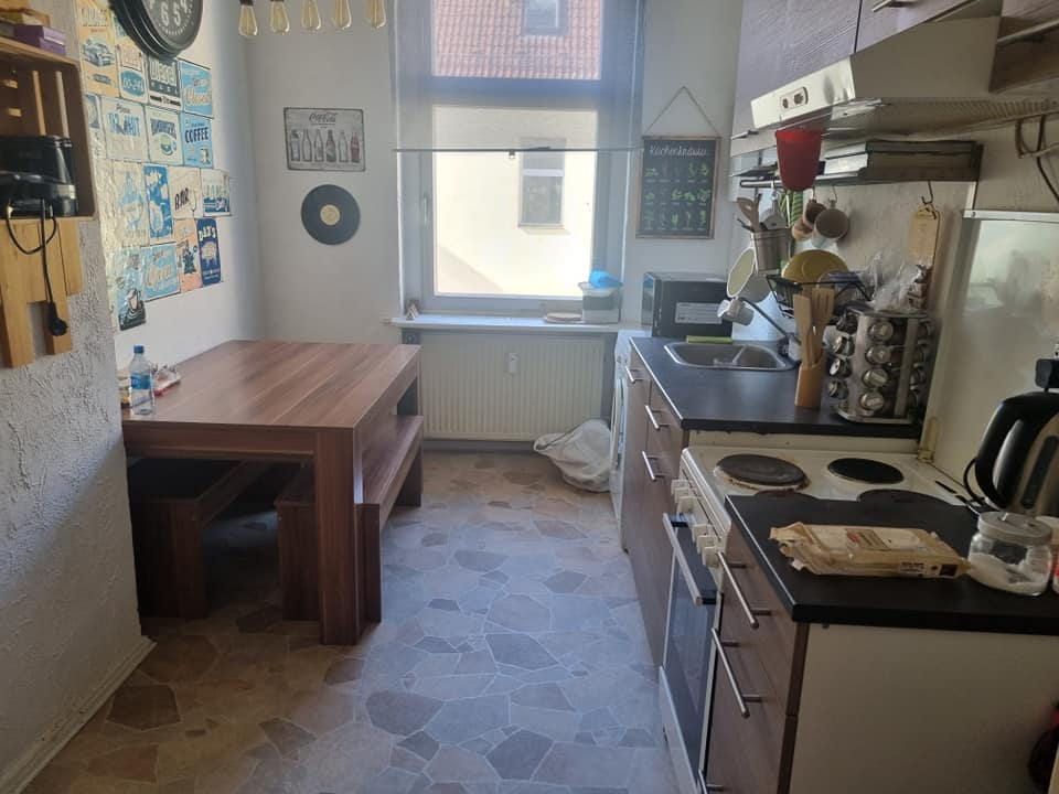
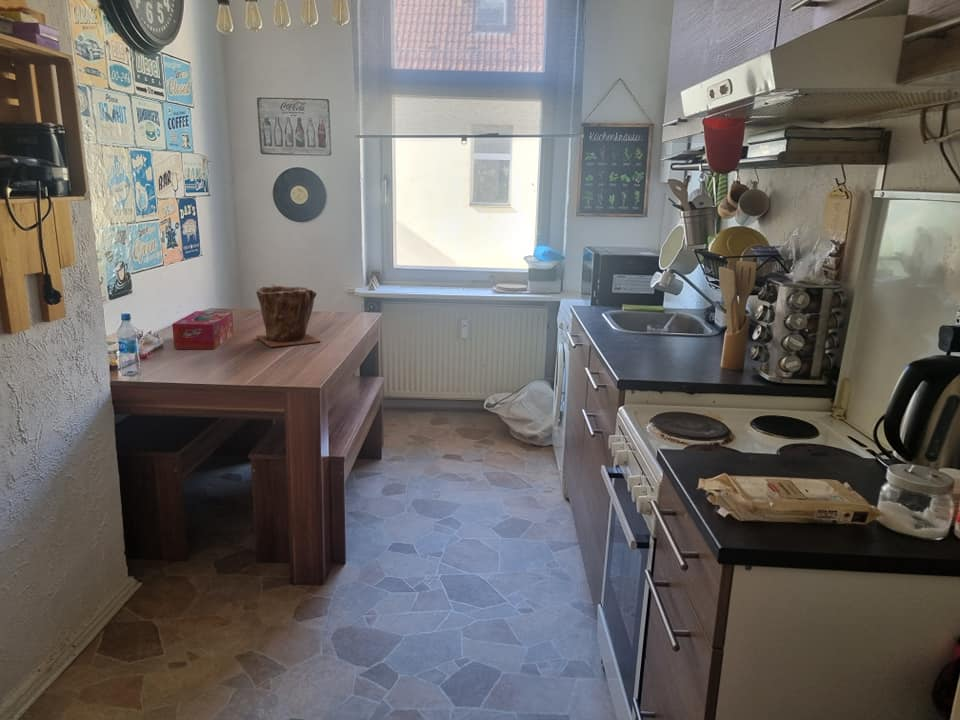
+ tissue box [171,310,235,350]
+ plant pot [255,284,322,348]
